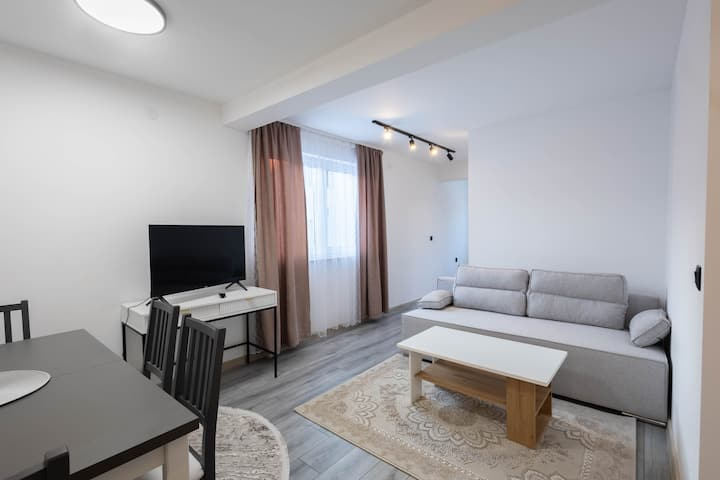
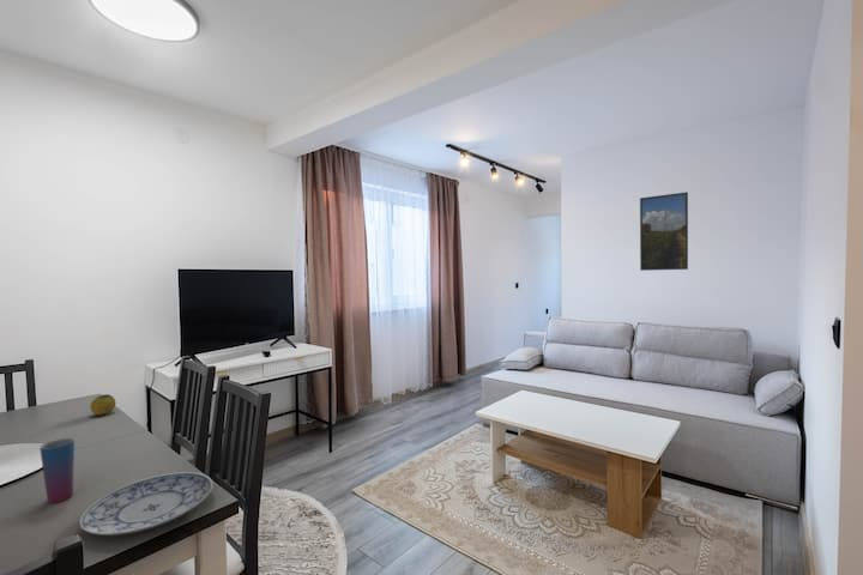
+ cup [38,437,76,504]
+ plate [78,471,215,537]
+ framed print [639,190,689,272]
+ fruit [89,393,116,416]
